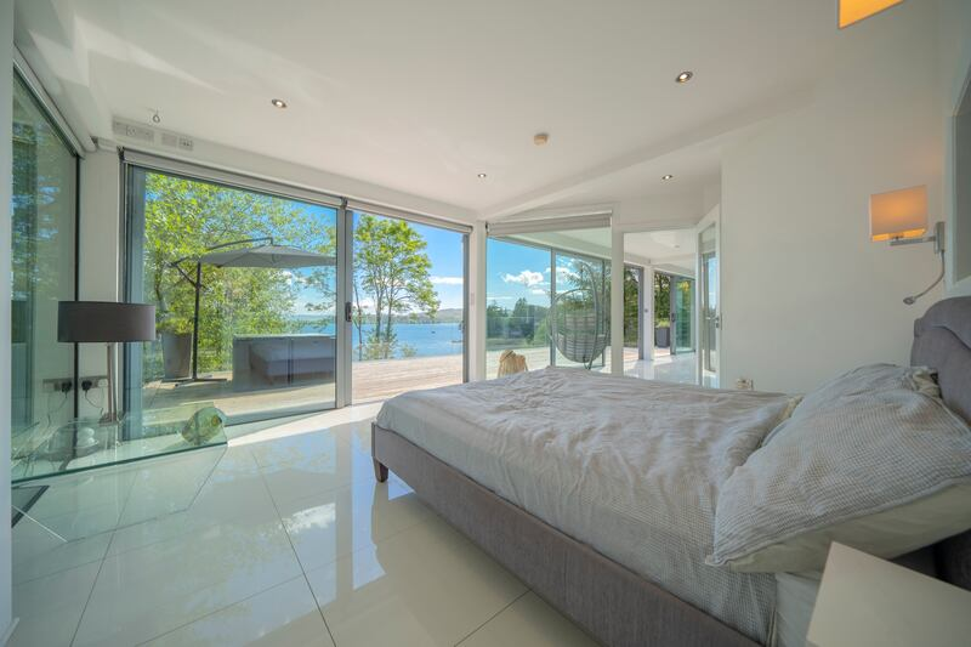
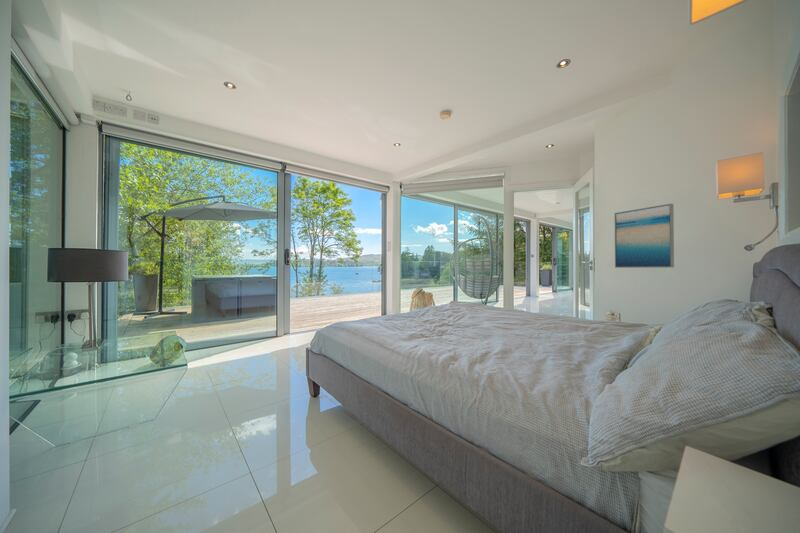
+ wall art [614,203,675,269]
